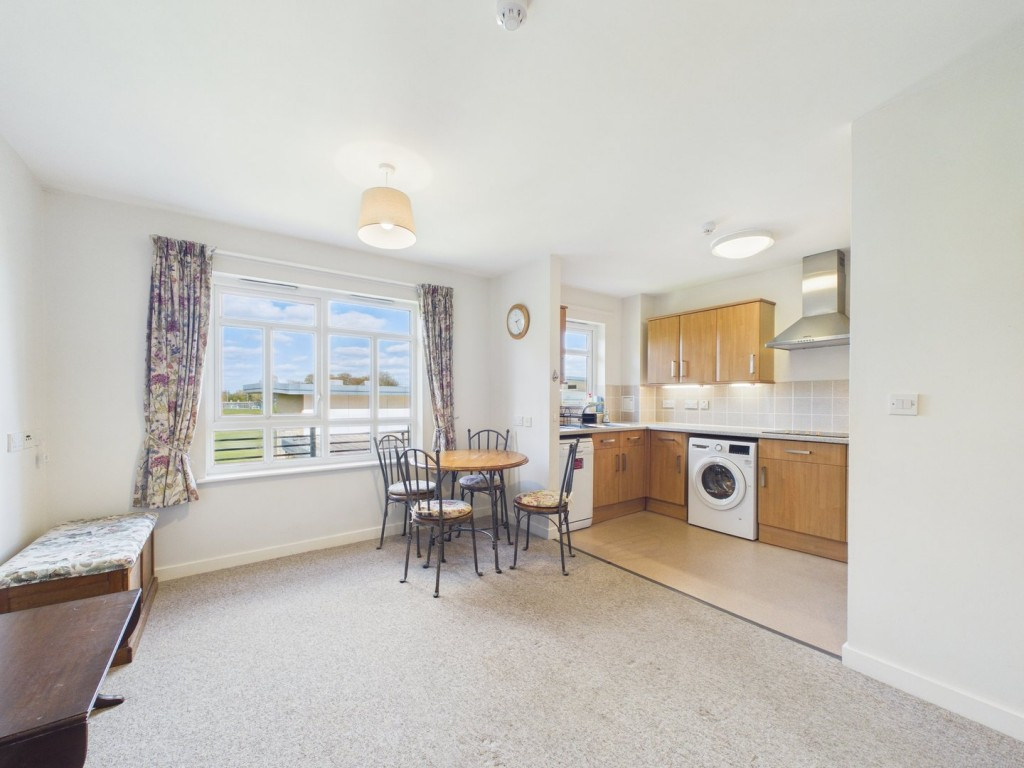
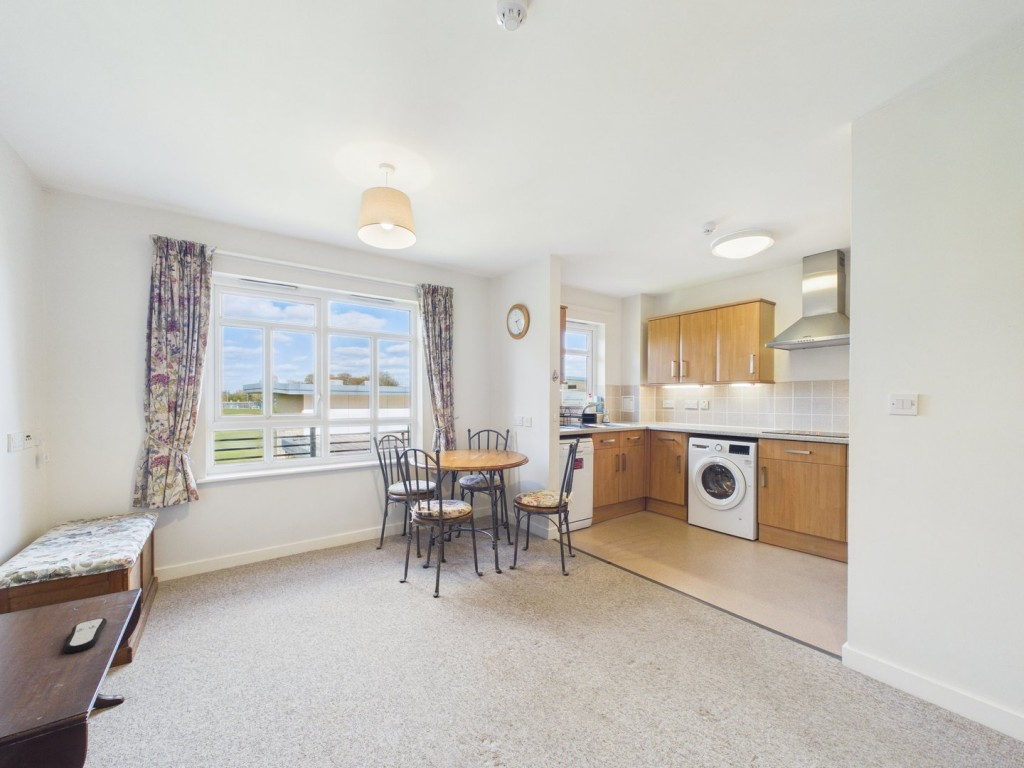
+ remote control [63,617,108,654]
